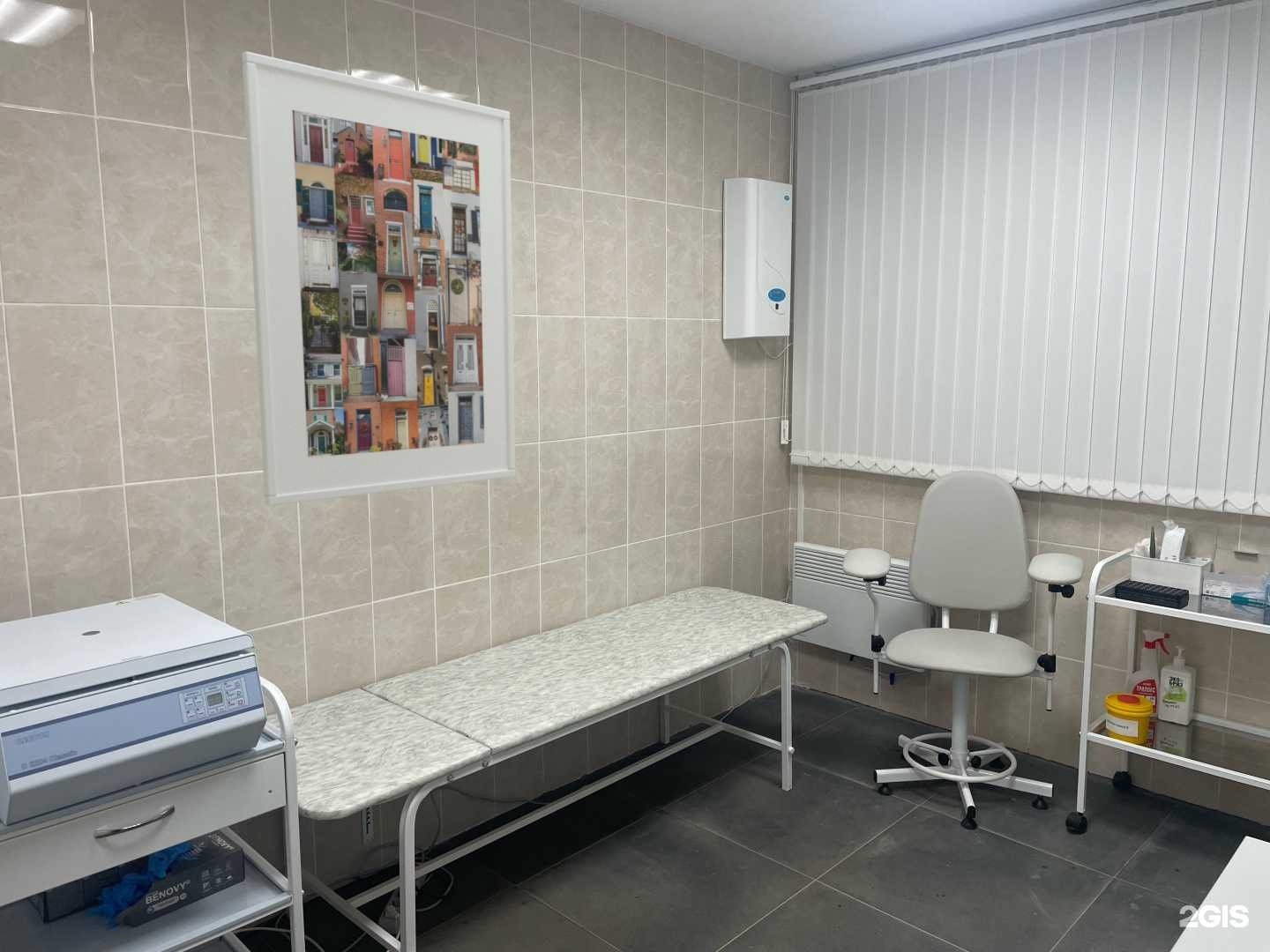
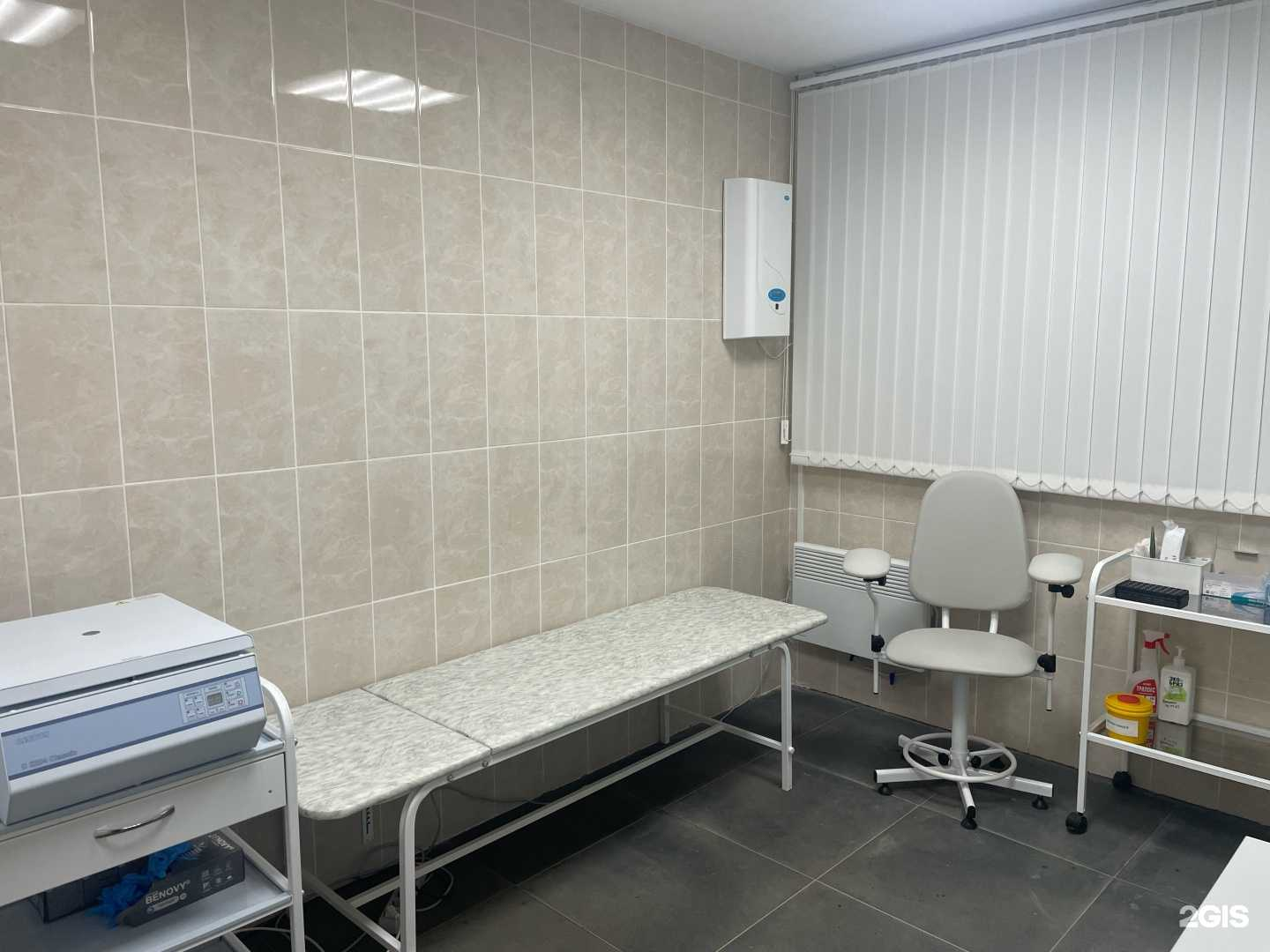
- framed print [242,50,517,507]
